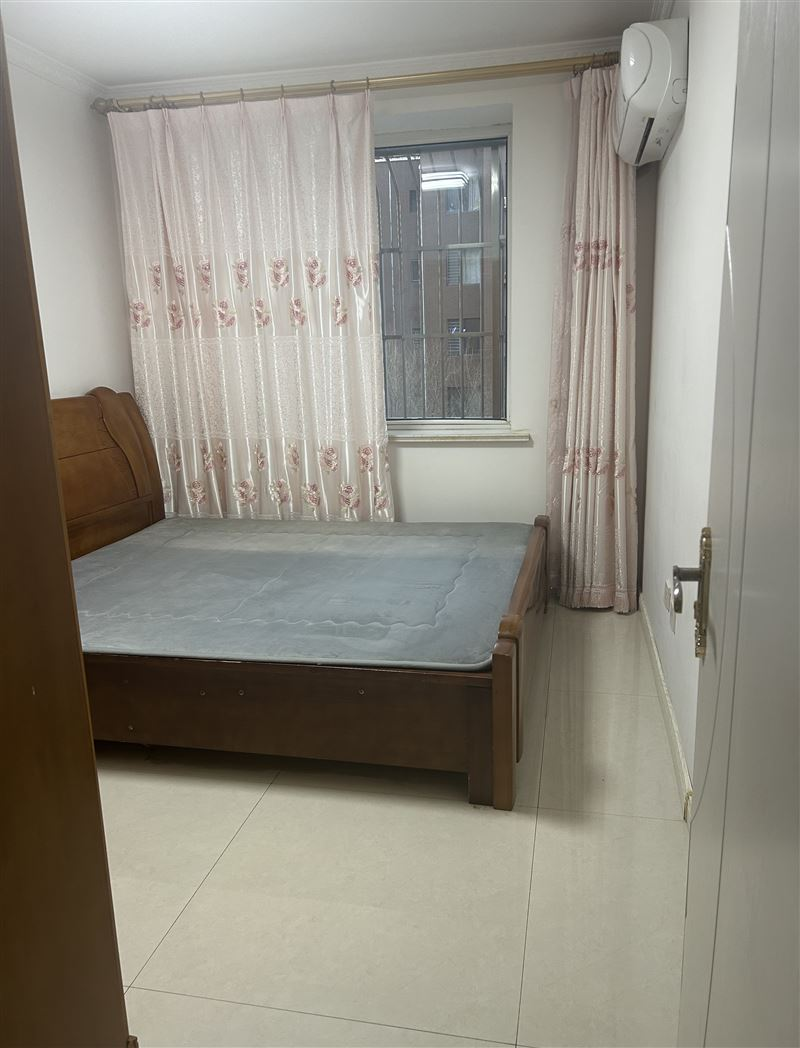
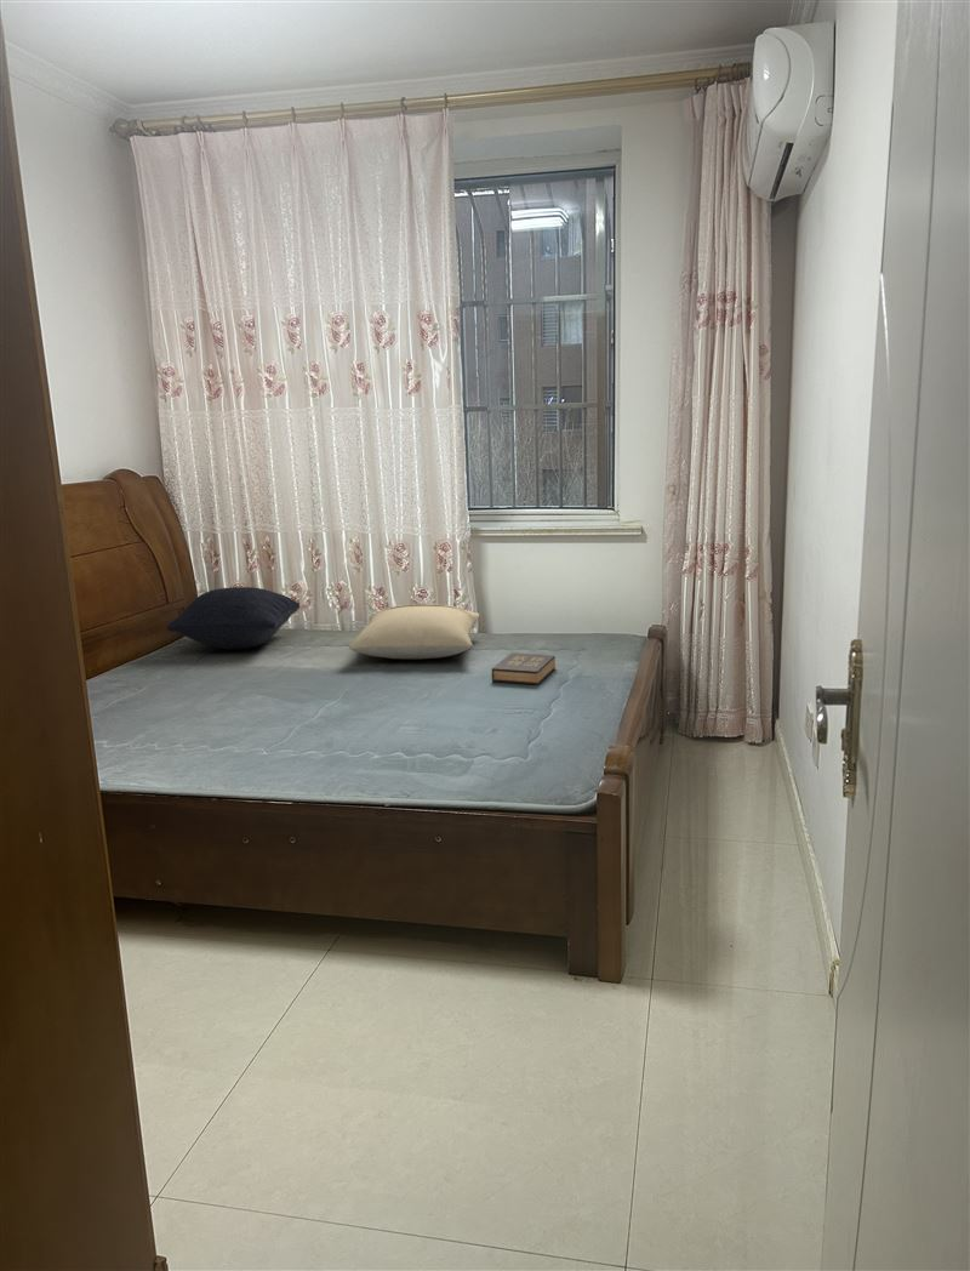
+ pillow [166,586,301,650]
+ hardback book [491,651,557,686]
+ pillow [348,603,481,660]
